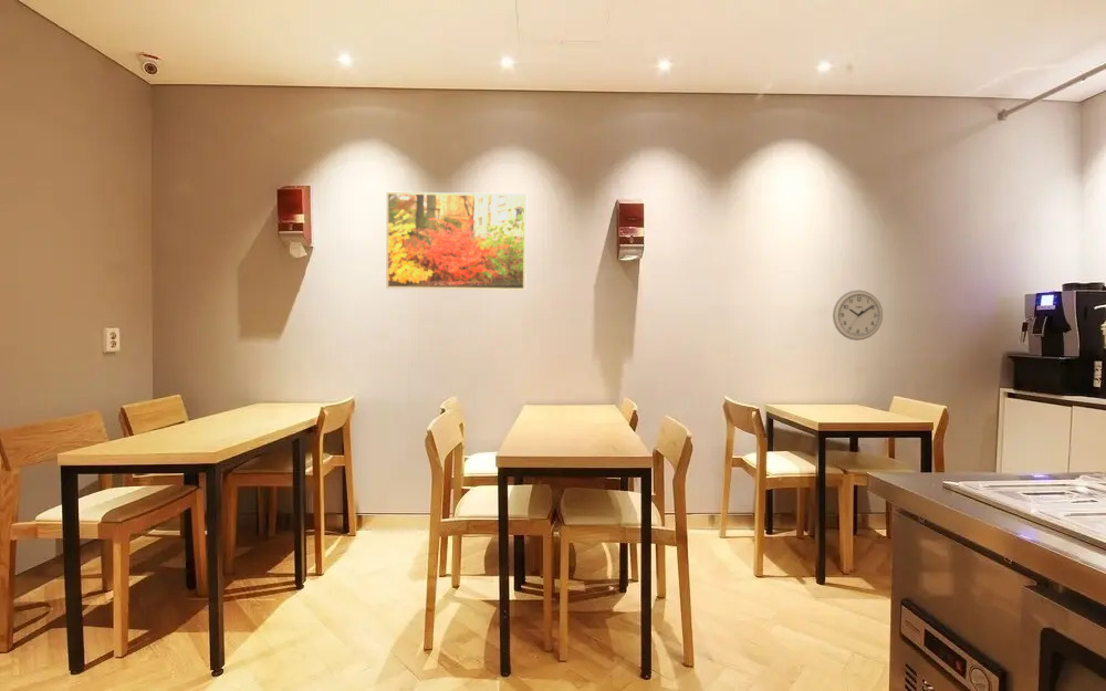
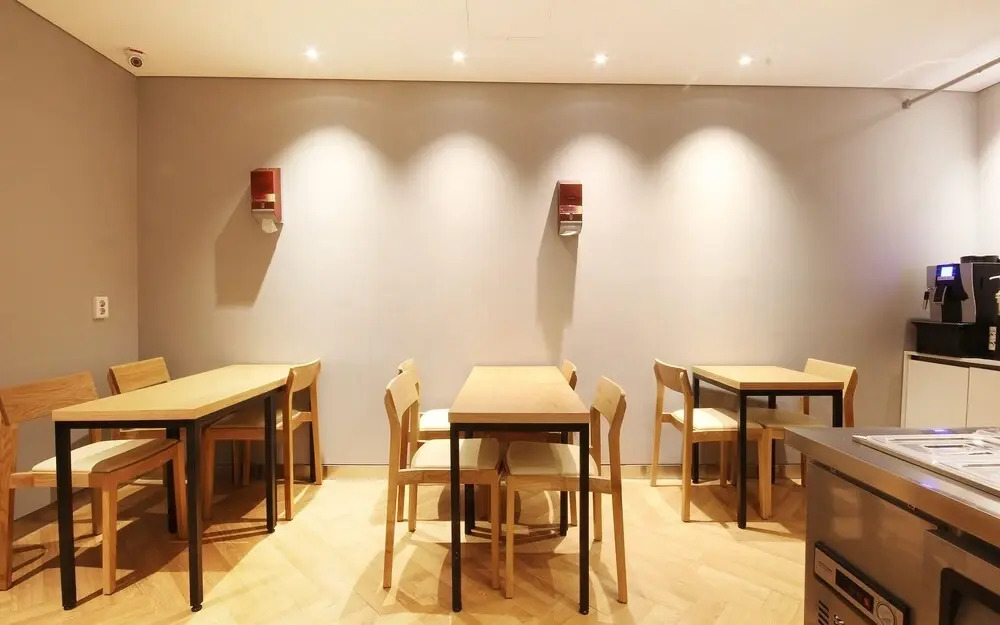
- wall clock [832,289,884,342]
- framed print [385,191,528,292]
